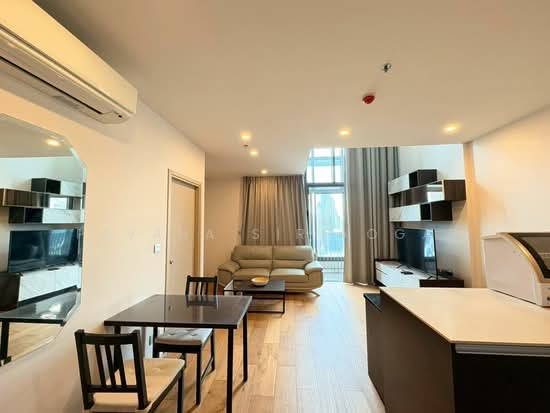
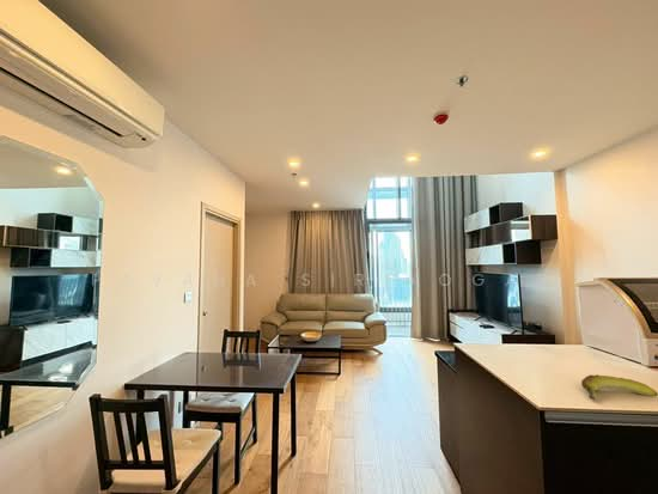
+ banana [580,373,658,401]
